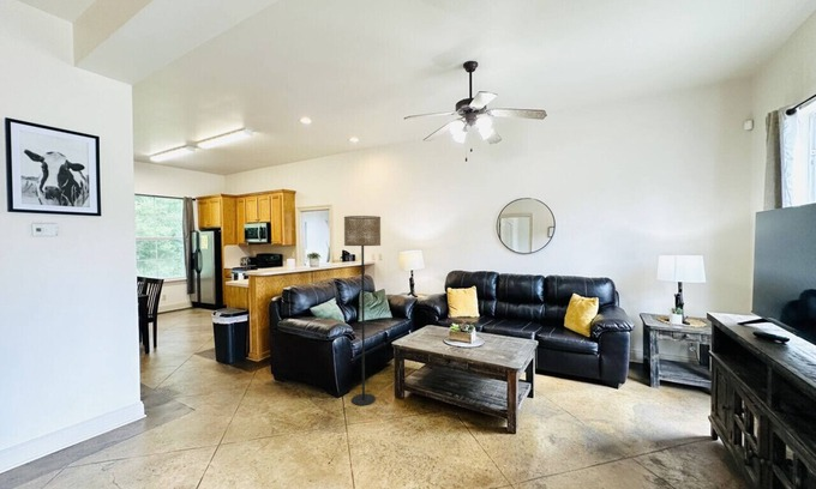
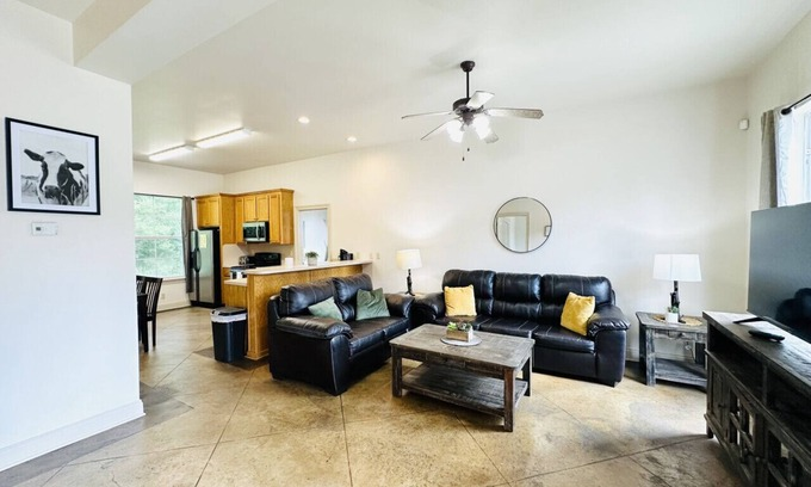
- floor lamp [343,215,382,406]
